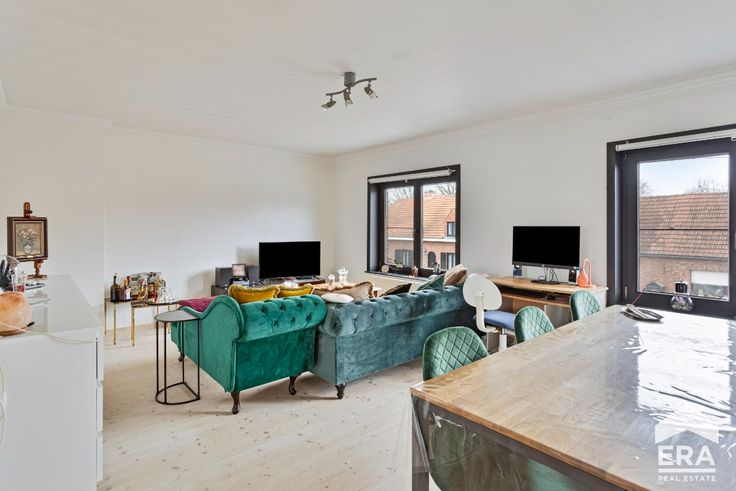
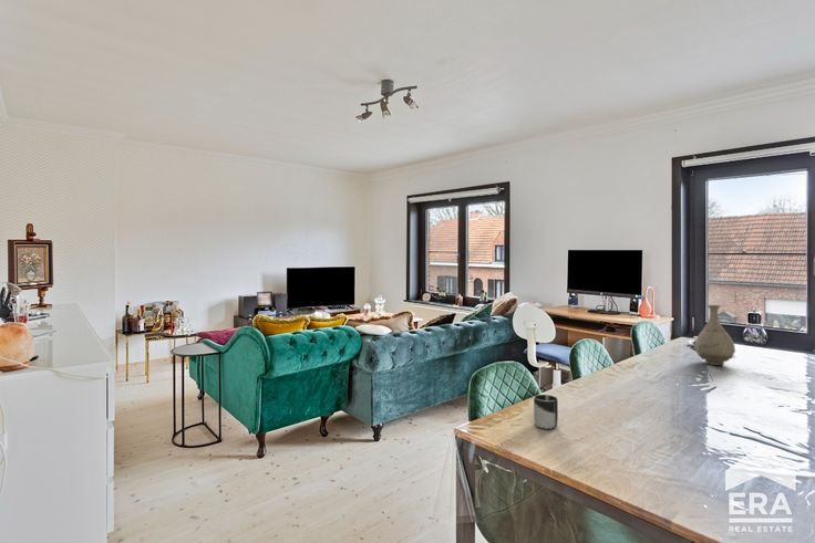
+ cup [533,394,559,430]
+ vase [694,304,736,366]
